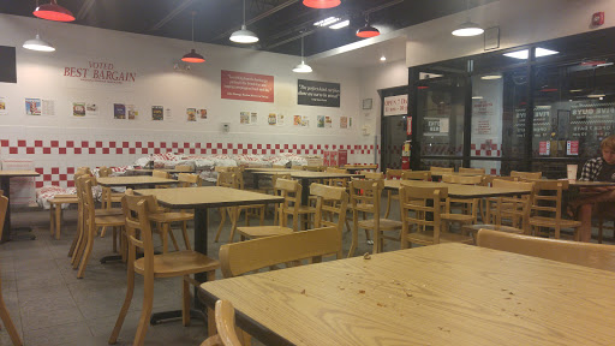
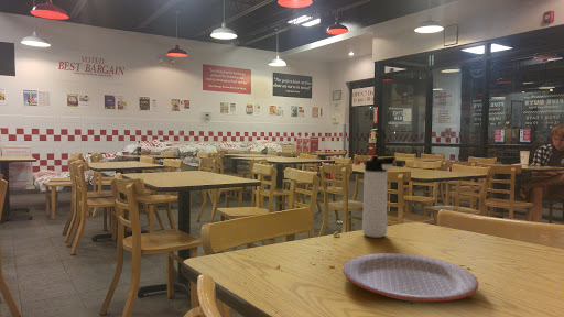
+ thermos bottle [361,155,397,239]
+ plate [341,252,479,303]
